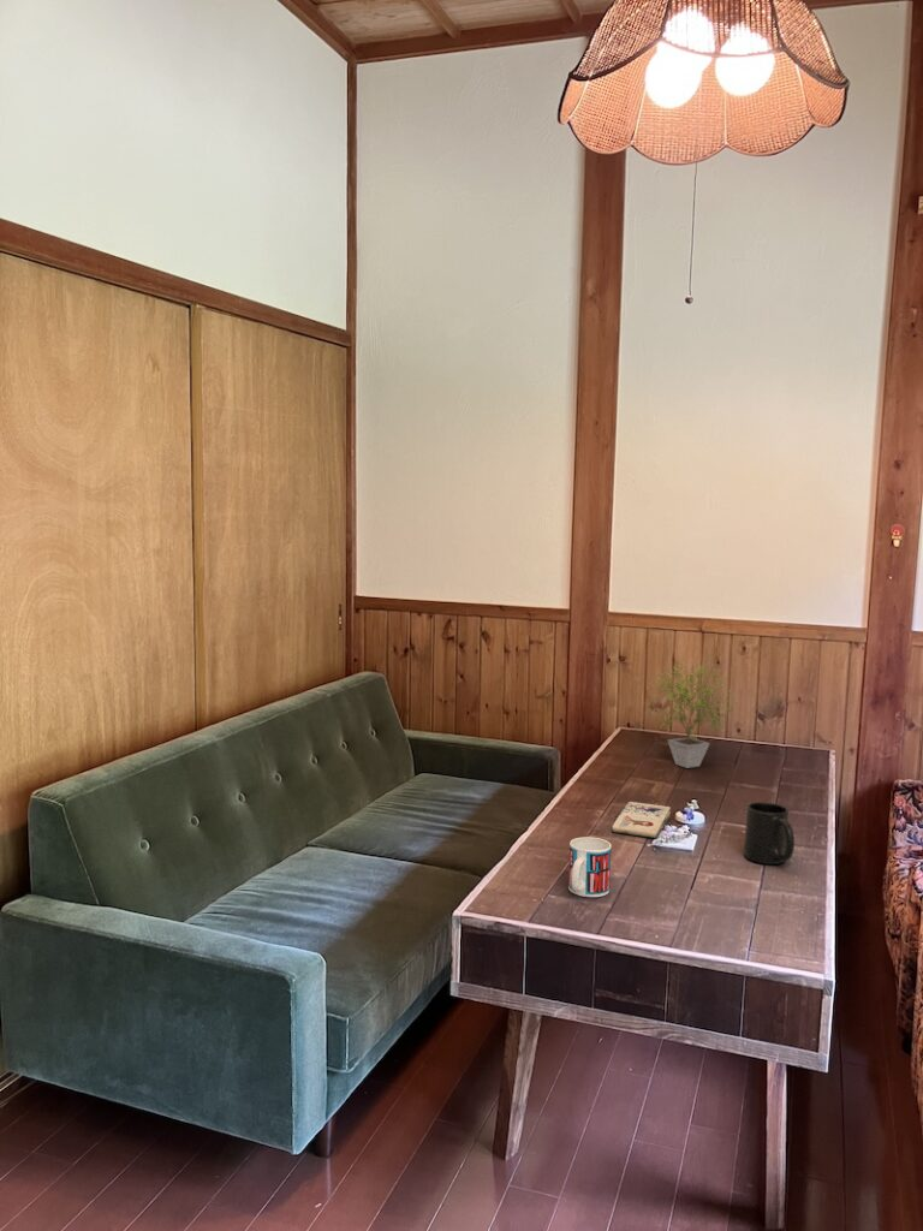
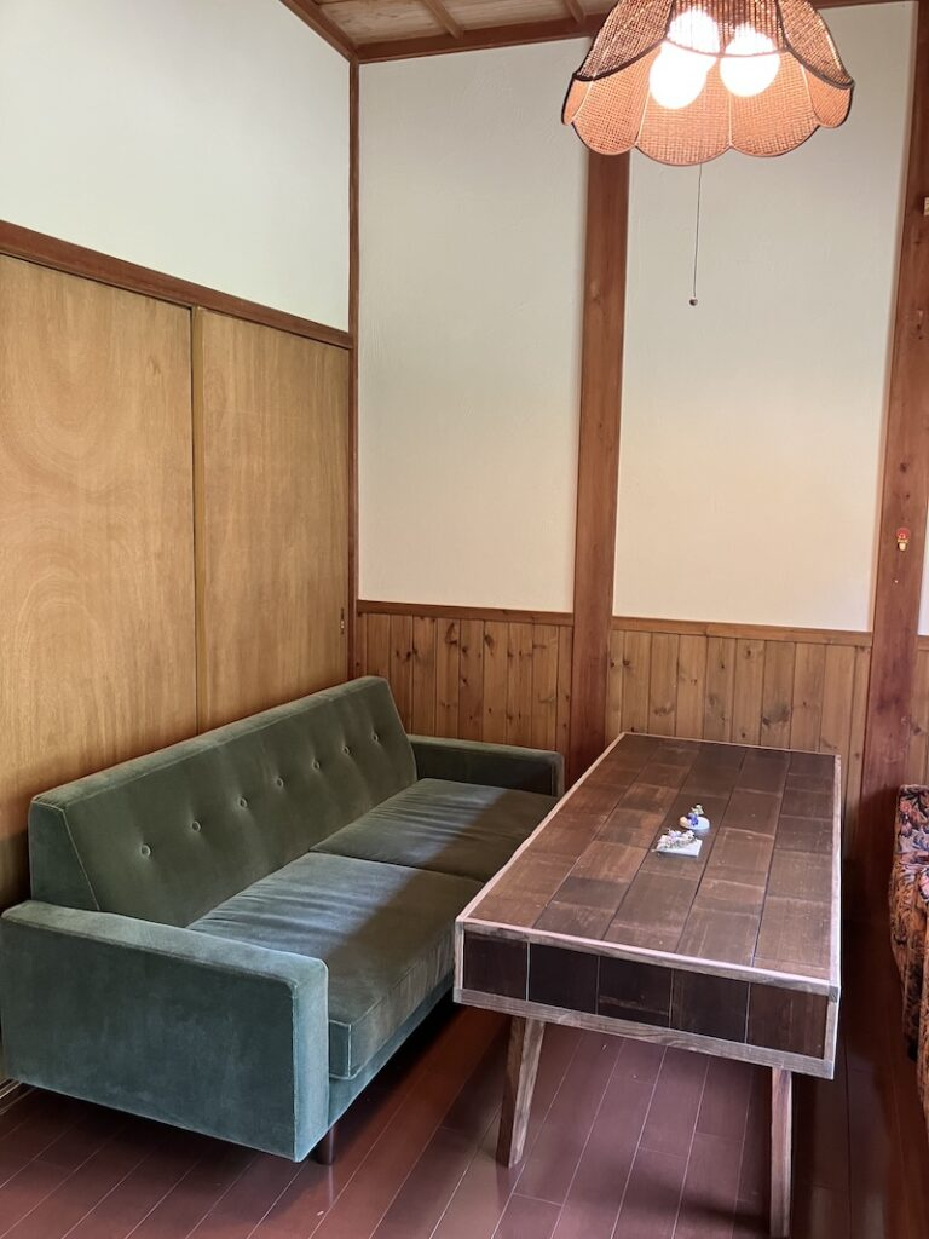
- potted plant [641,654,742,769]
- mug [743,801,796,866]
- paperback book [611,801,672,839]
- mug [567,835,612,898]
